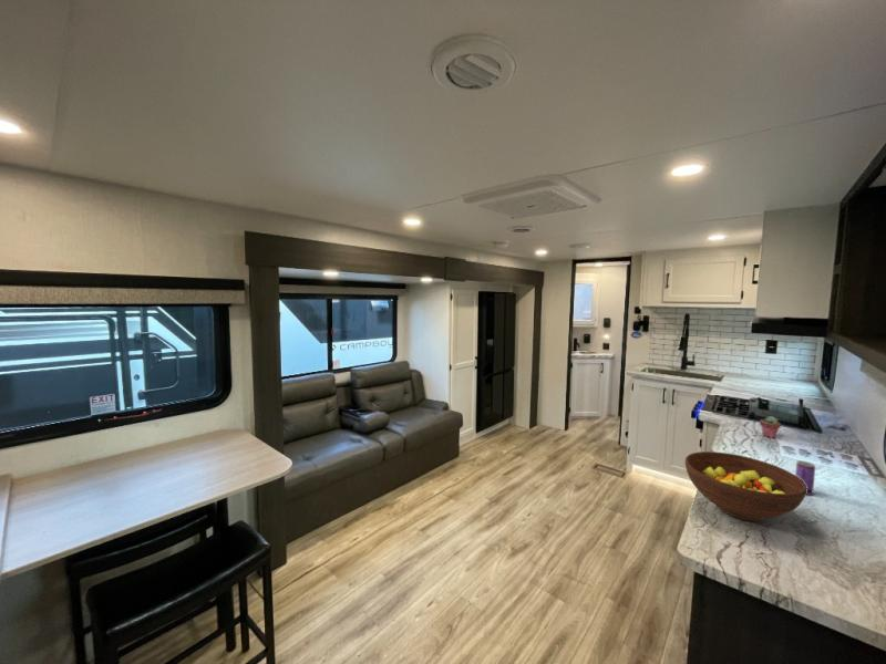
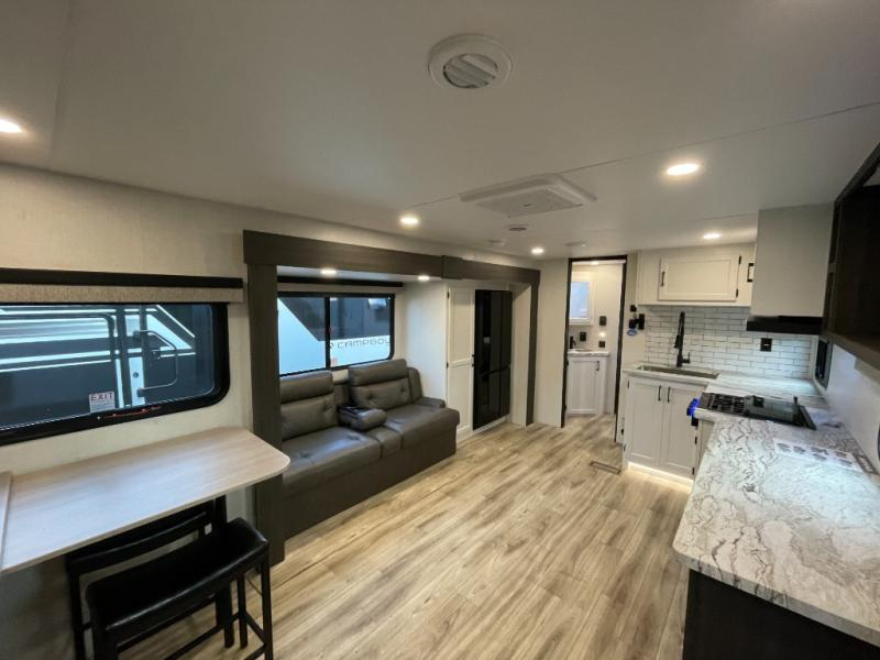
- beverage can [794,459,816,496]
- potted succulent [759,415,782,439]
- fruit bowl [684,450,807,522]
